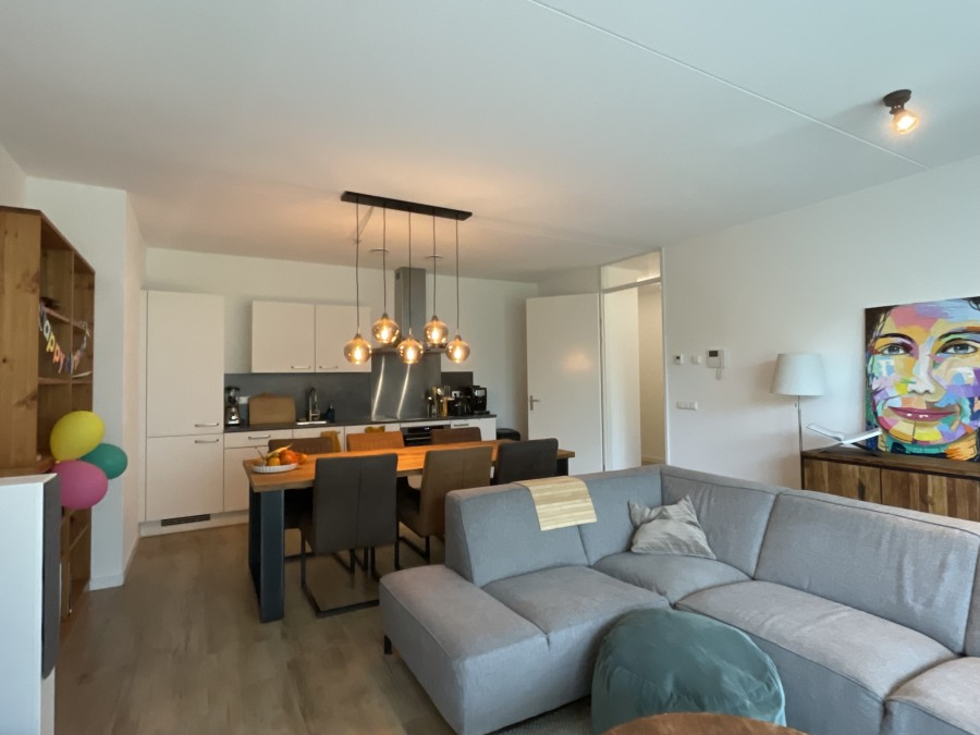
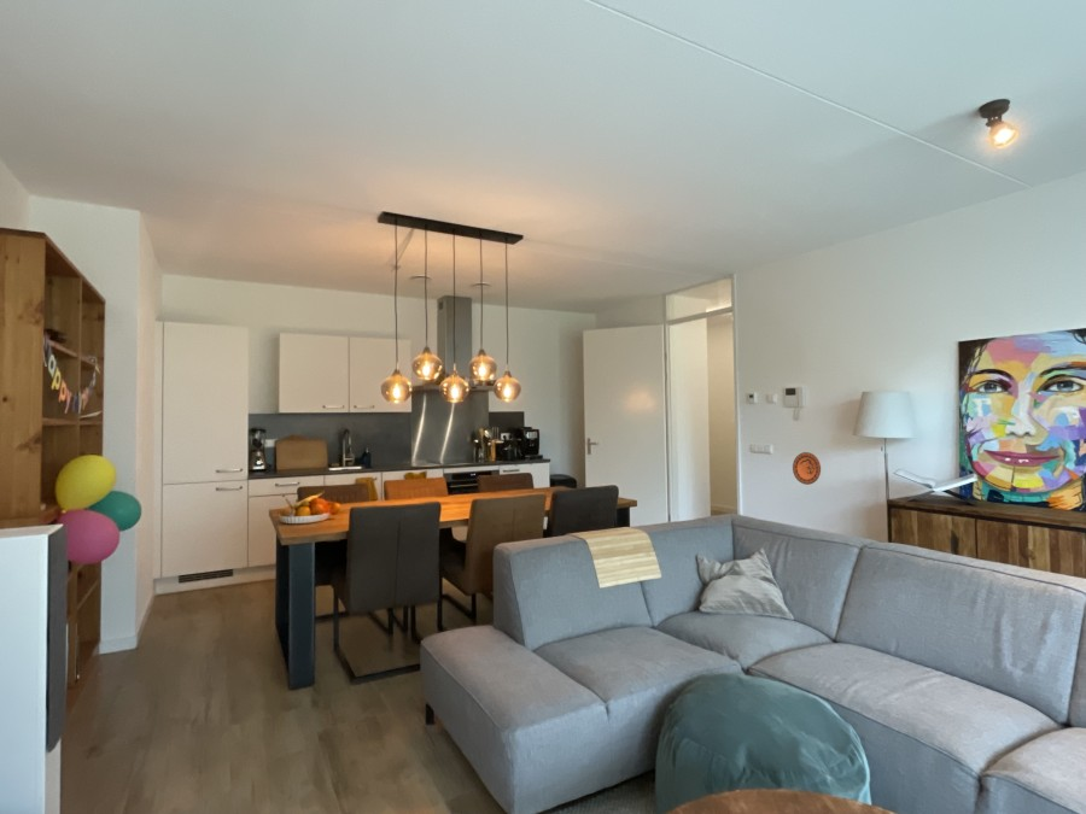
+ decorative plate [792,451,822,486]
